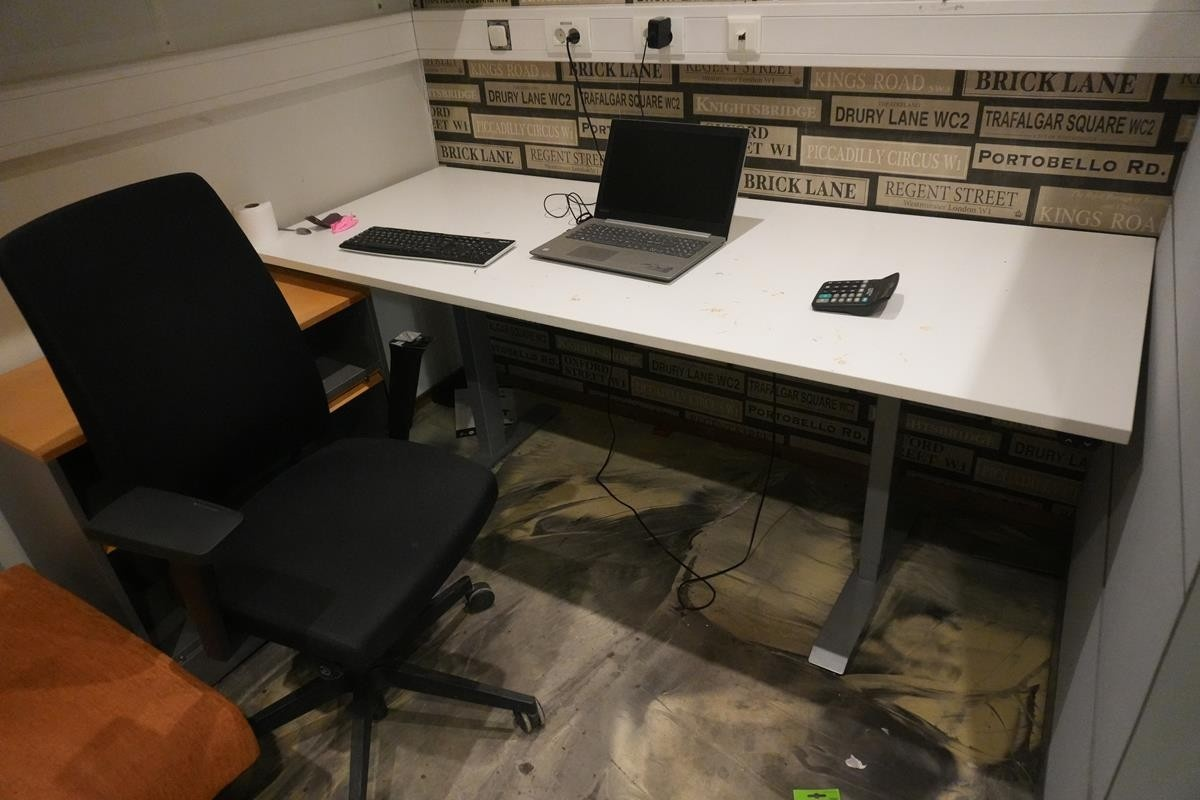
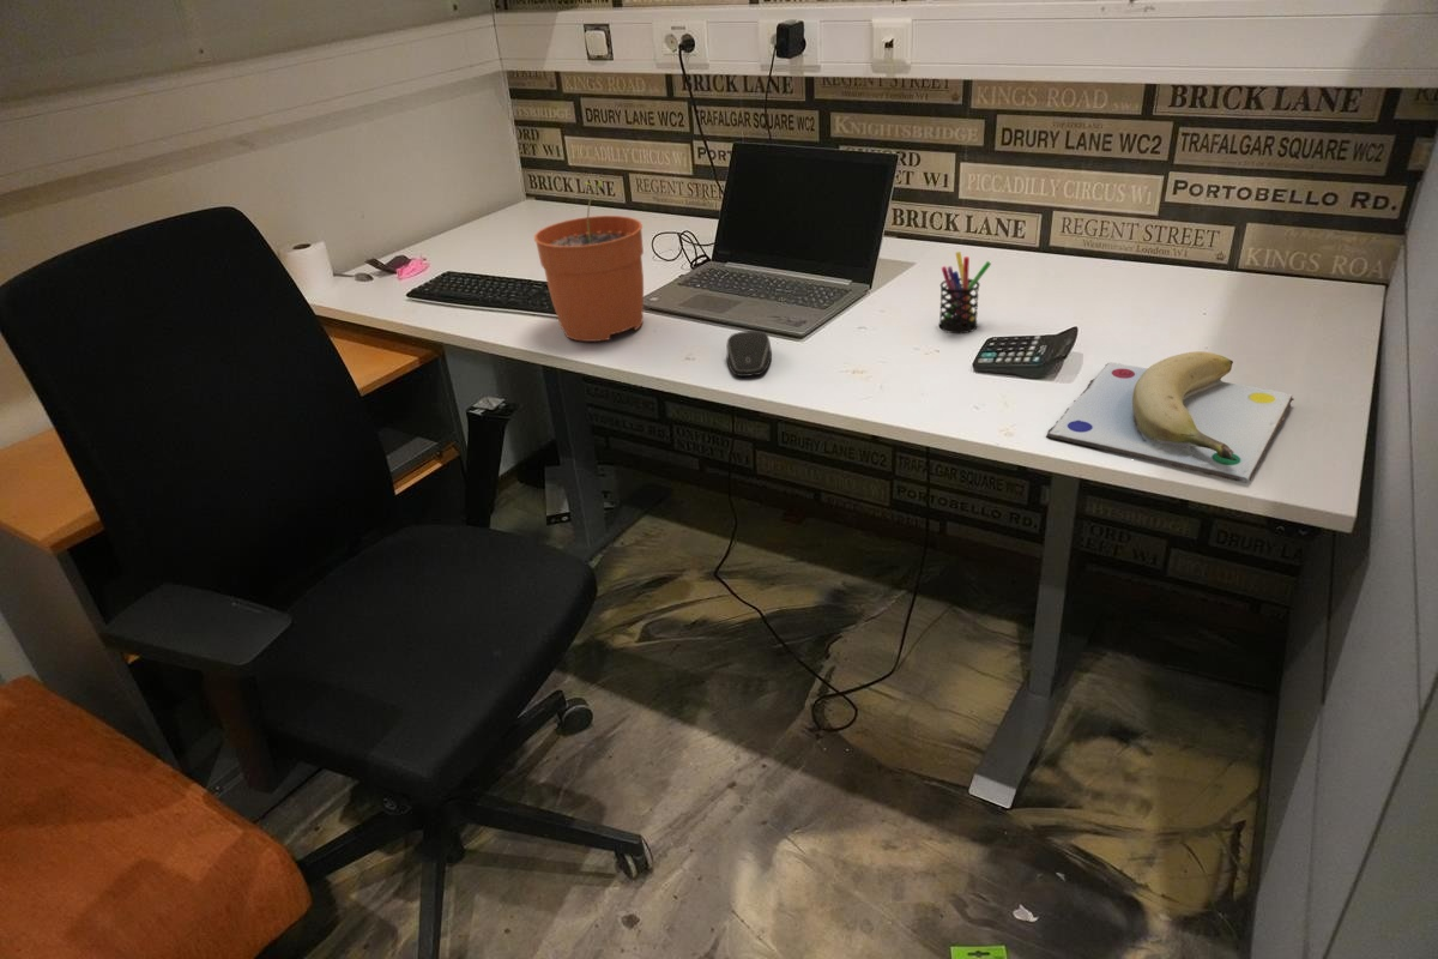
+ pen holder [938,251,992,334]
+ banana [1045,350,1295,484]
+ plant pot [533,180,645,343]
+ computer mouse [725,330,773,378]
